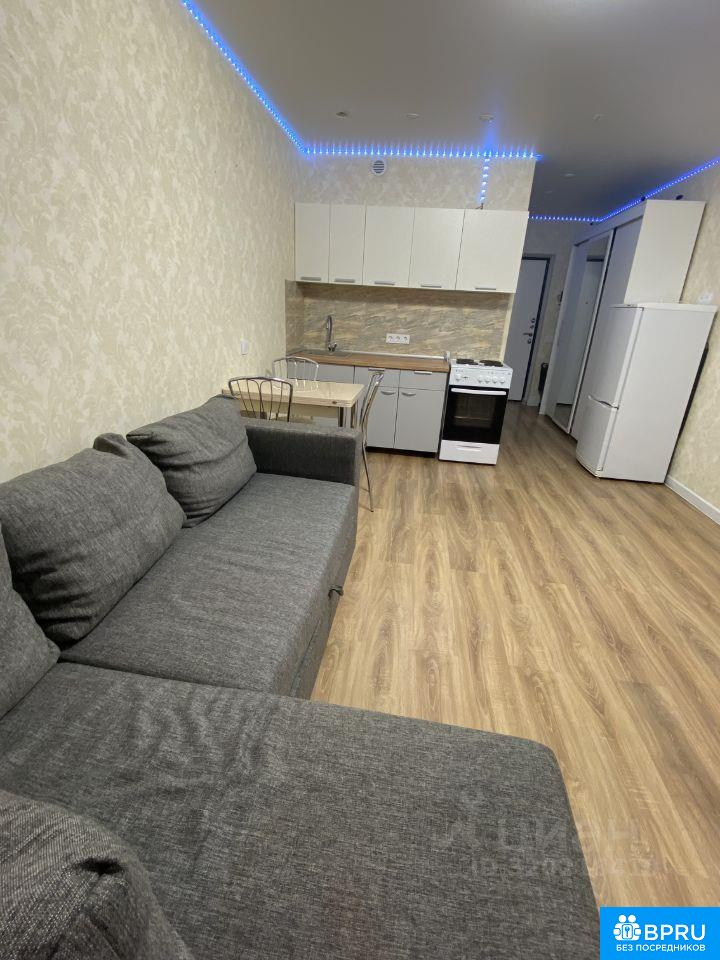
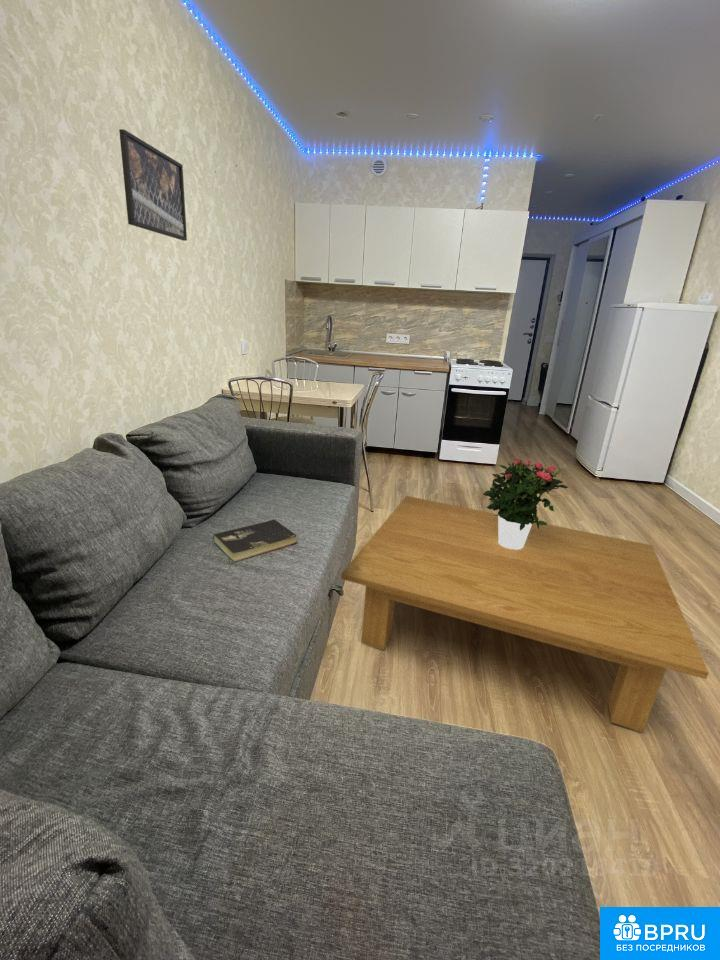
+ book [212,518,298,563]
+ coffee table [340,495,710,733]
+ potted flower [482,457,569,550]
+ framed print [118,128,188,242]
